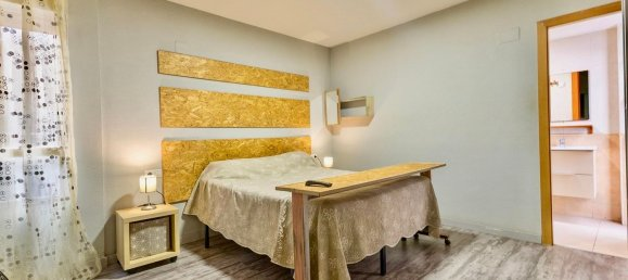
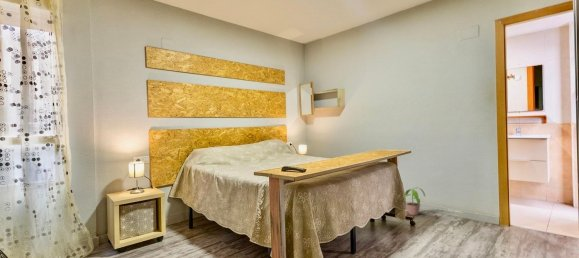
+ potted plant [404,186,426,216]
